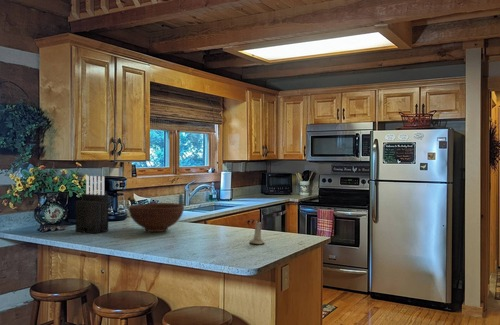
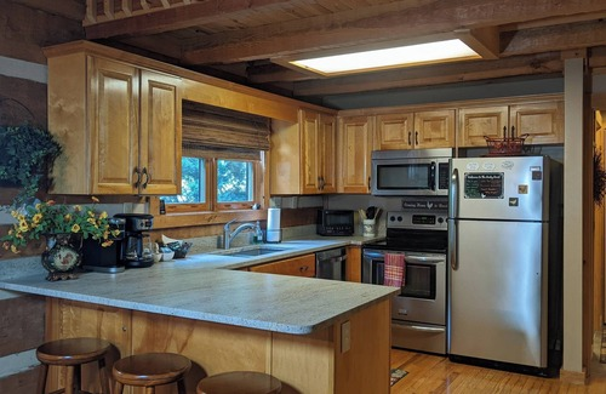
- knife block [75,175,109,234]
- candle [248,216,266,245]
- fruit bowl [127,202,185,233]
